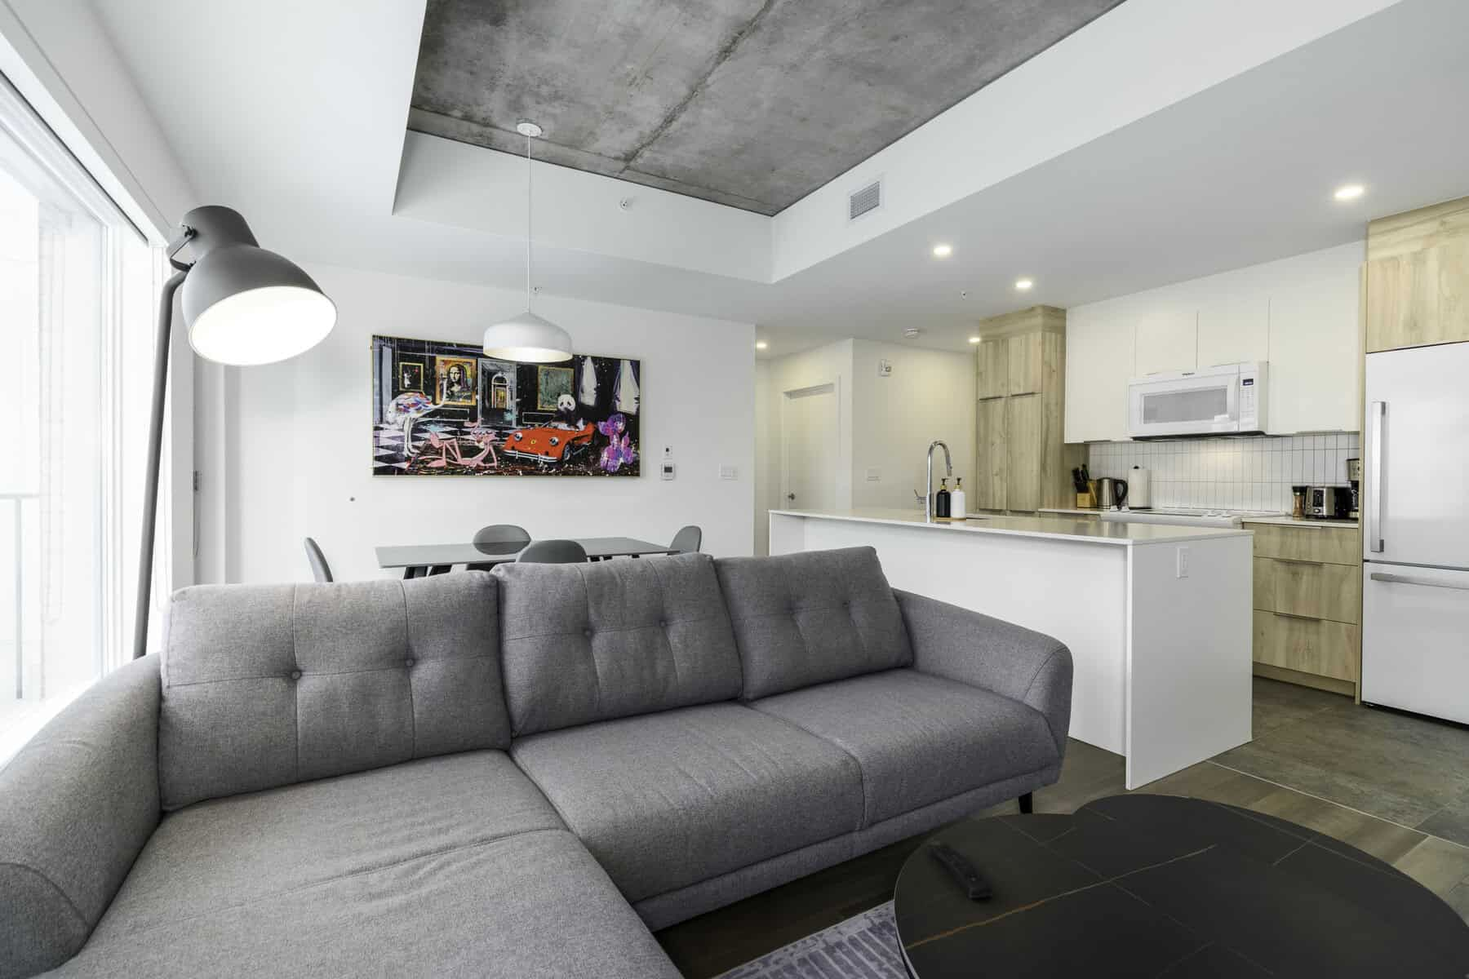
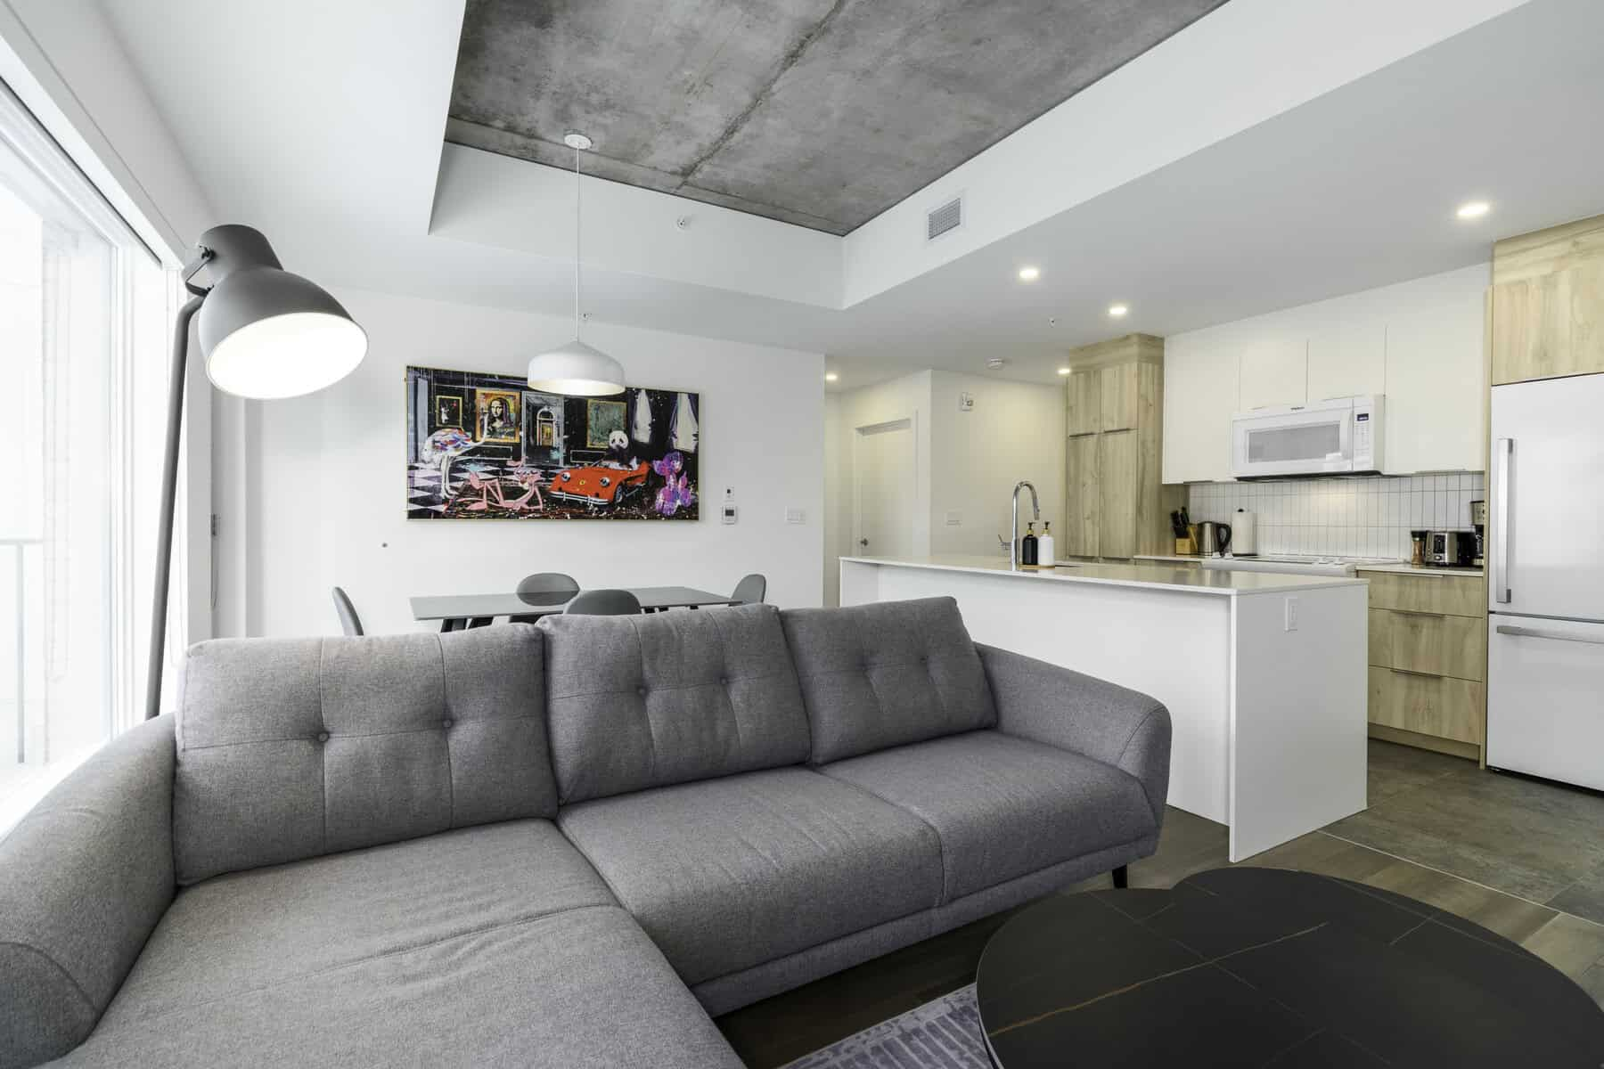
- remote control [927,840,994,899]
